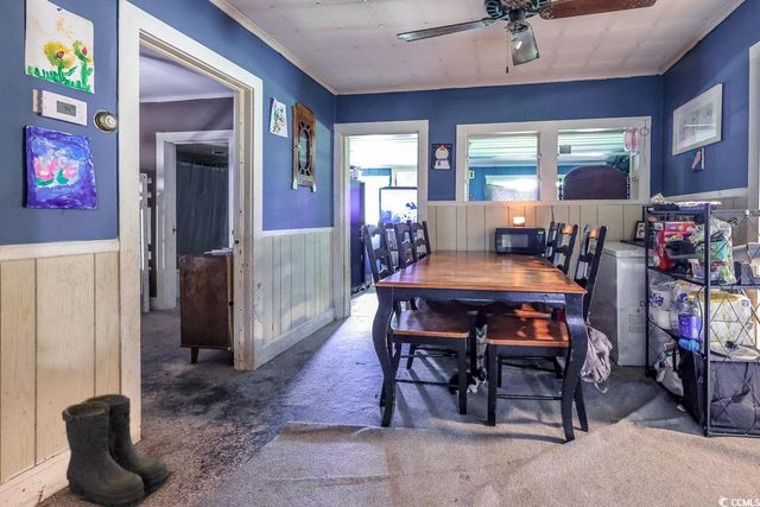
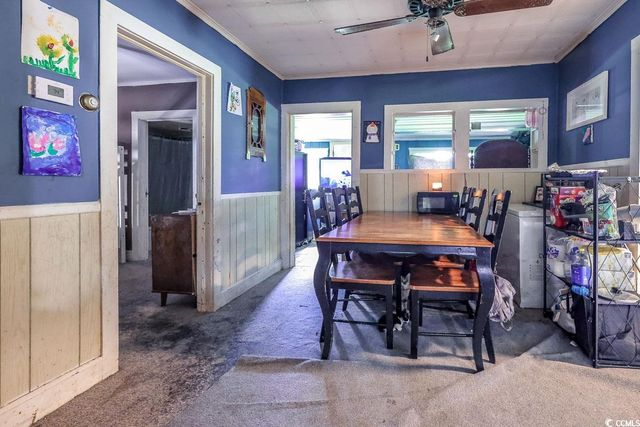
- boots [61,393,175,507]
